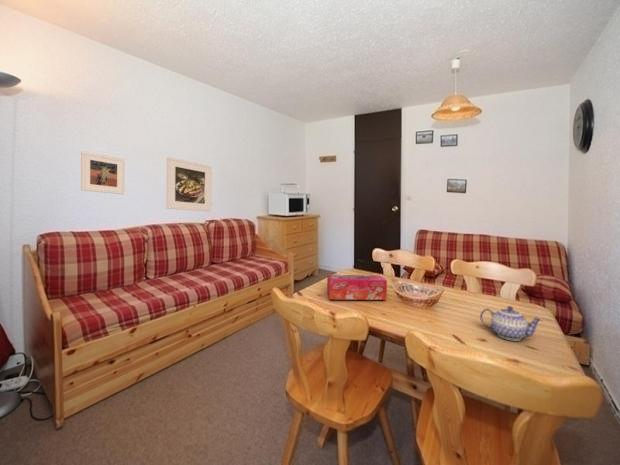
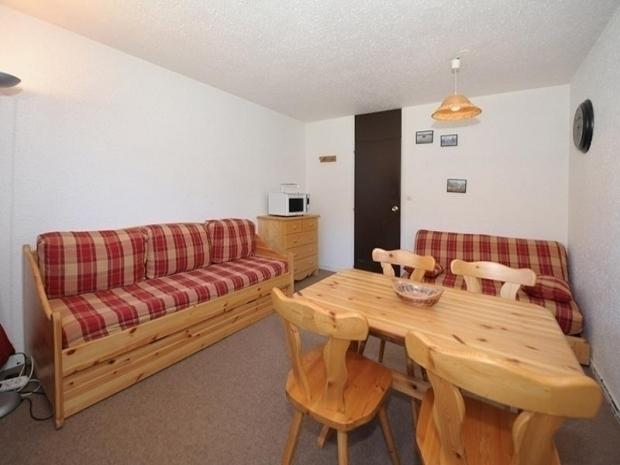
- teapot [479,305,544,342]
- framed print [80,150,125,195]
- tissue box [326,274,388,301]
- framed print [166,156,212,213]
